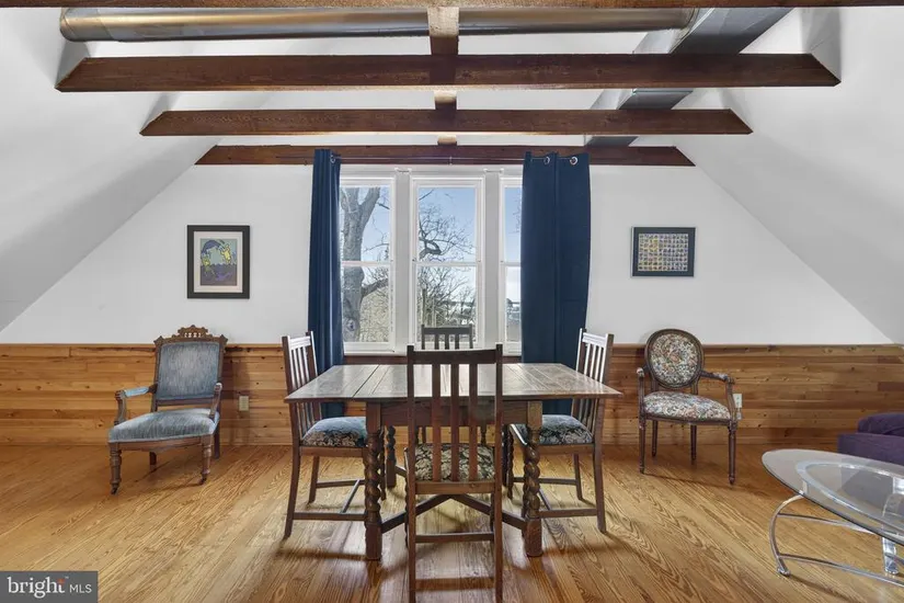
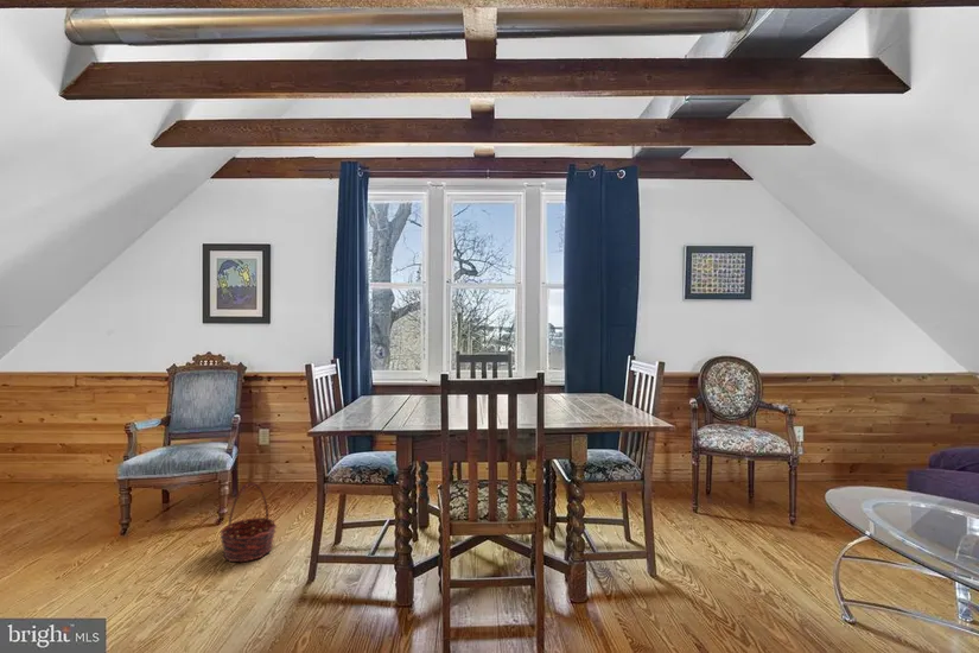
+ basket [218,482,278,563]
